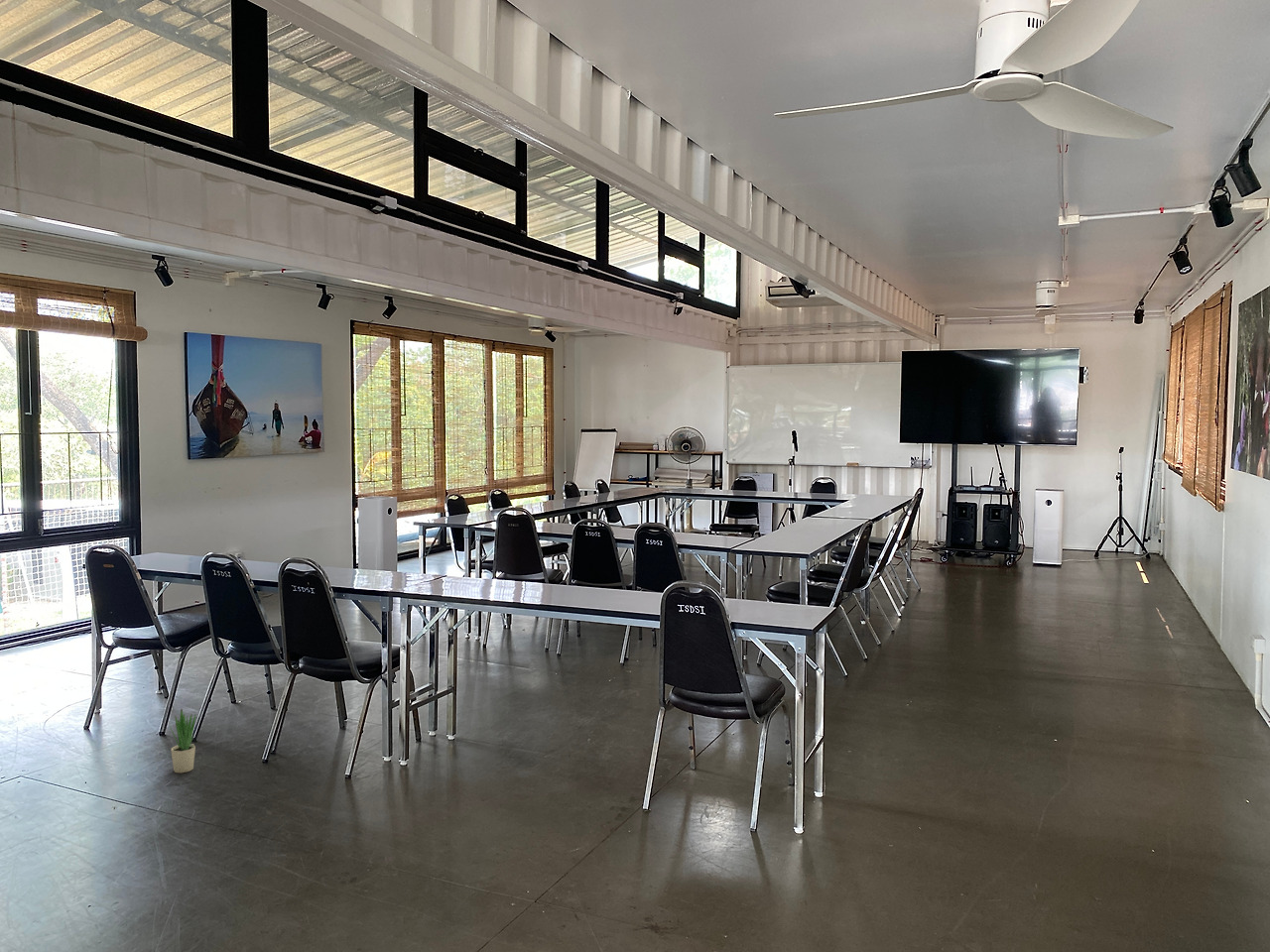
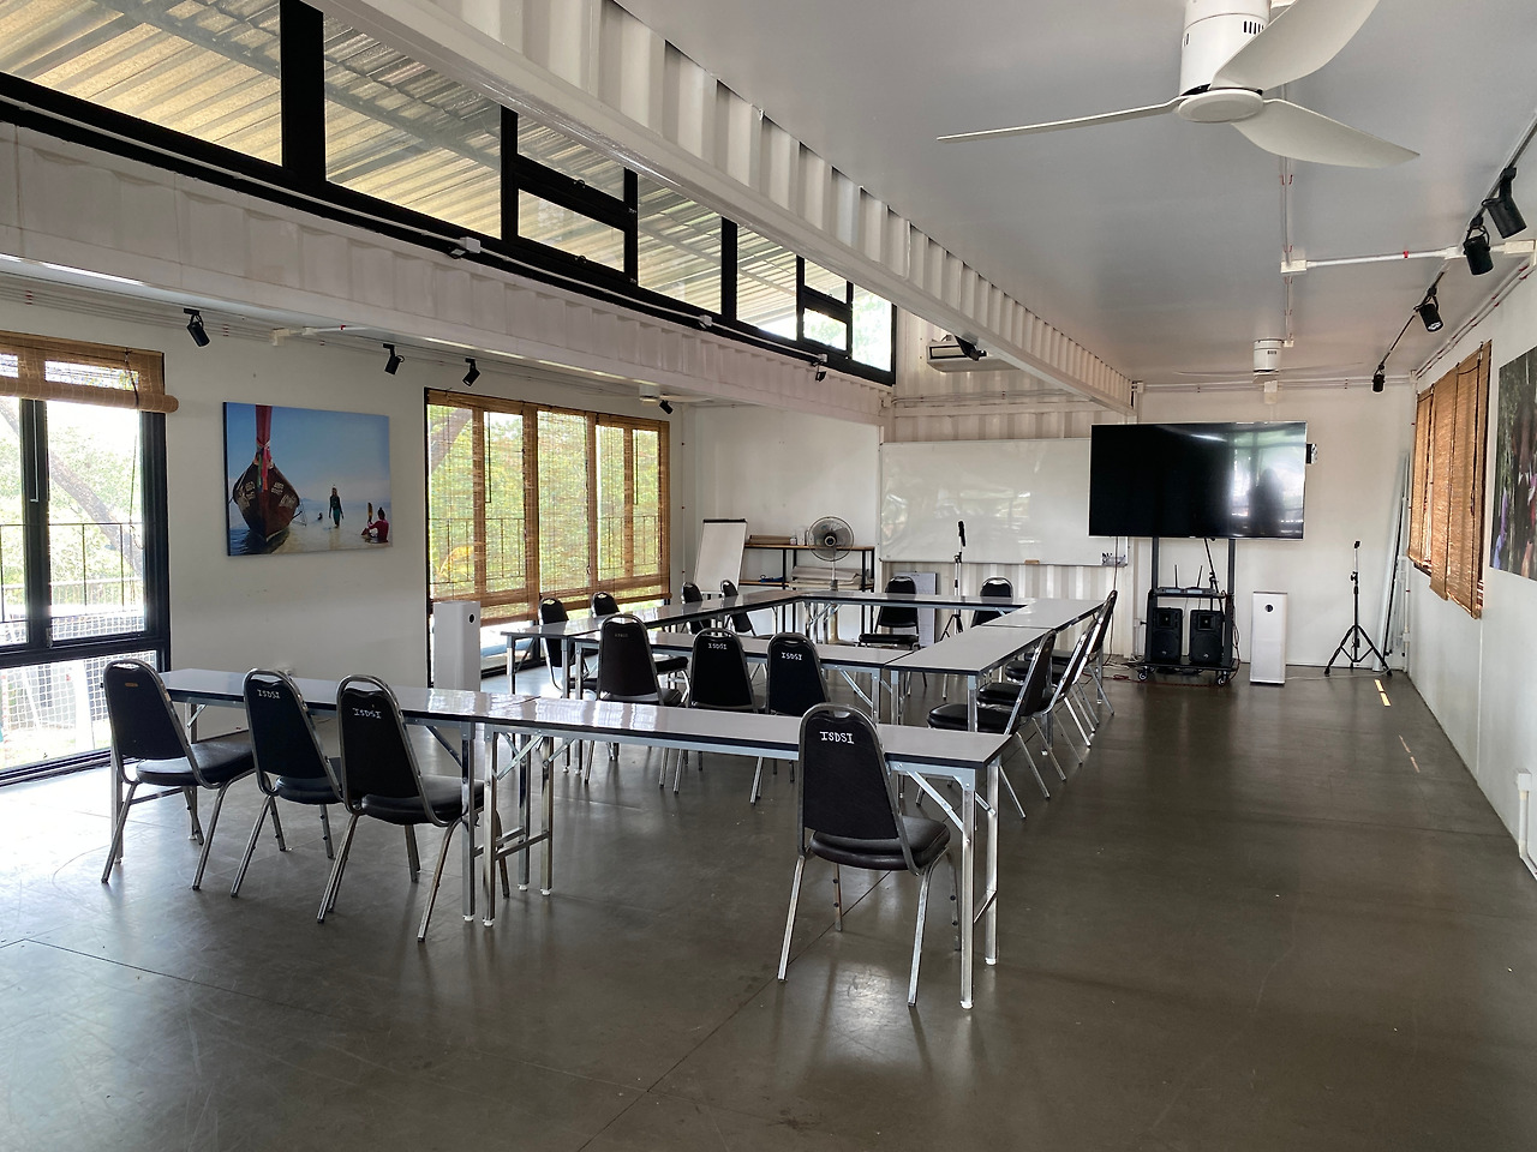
- potted plant [169,708,196,773]
